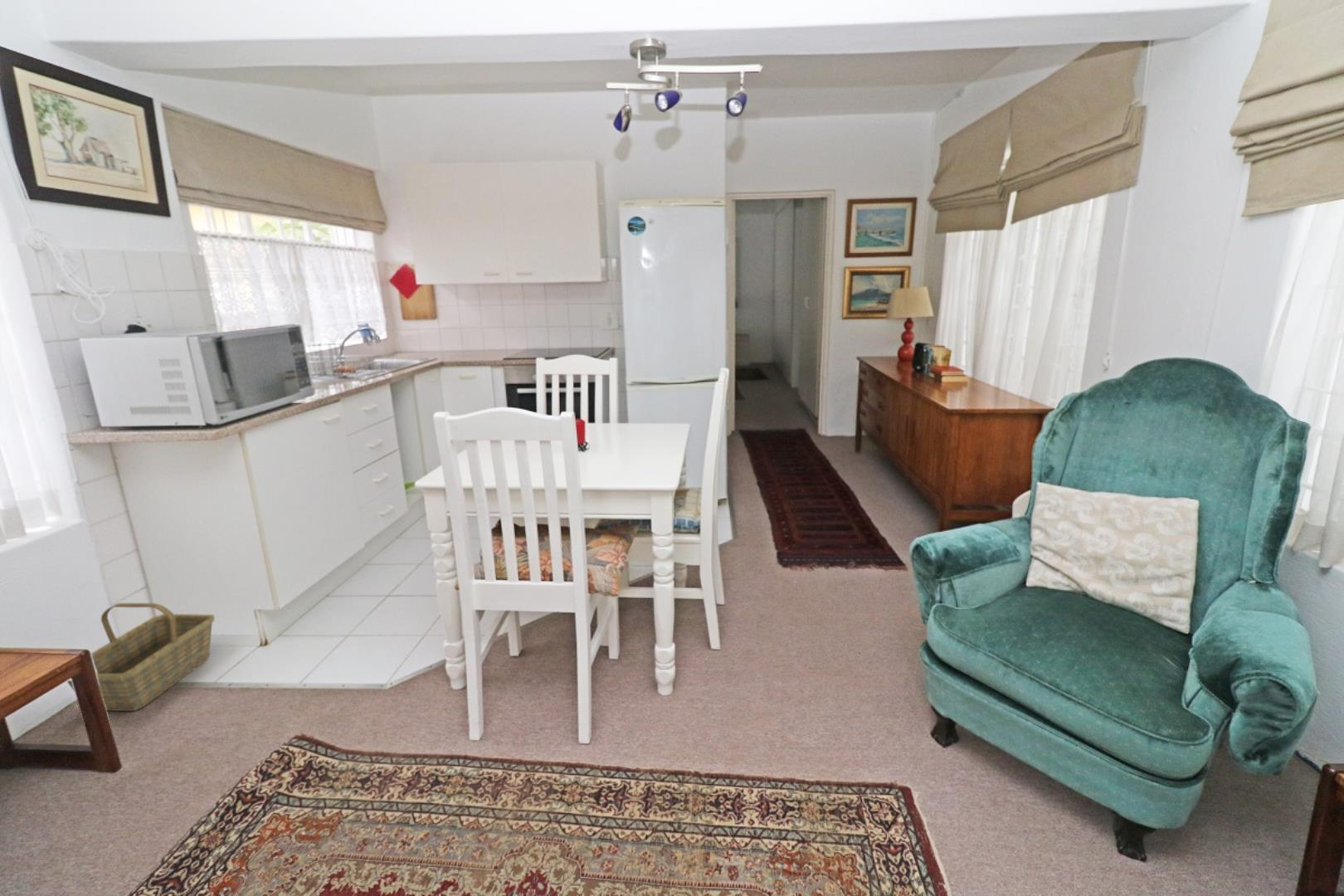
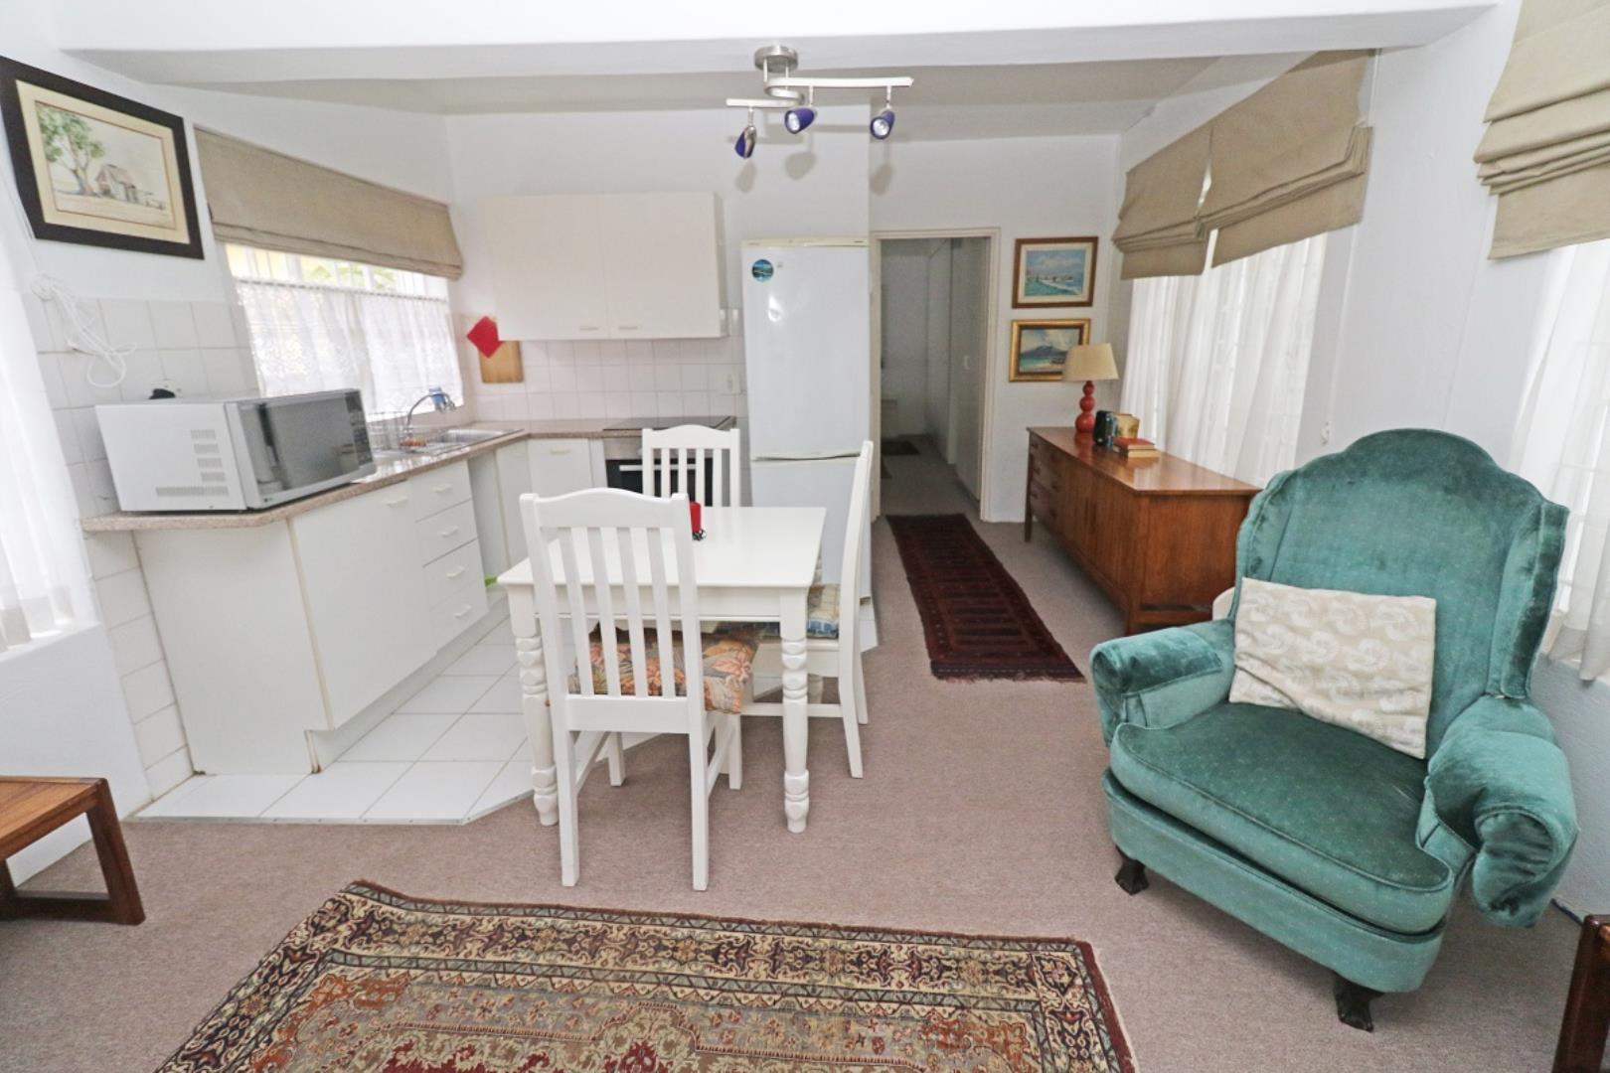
- basket [66,602,216,712]
